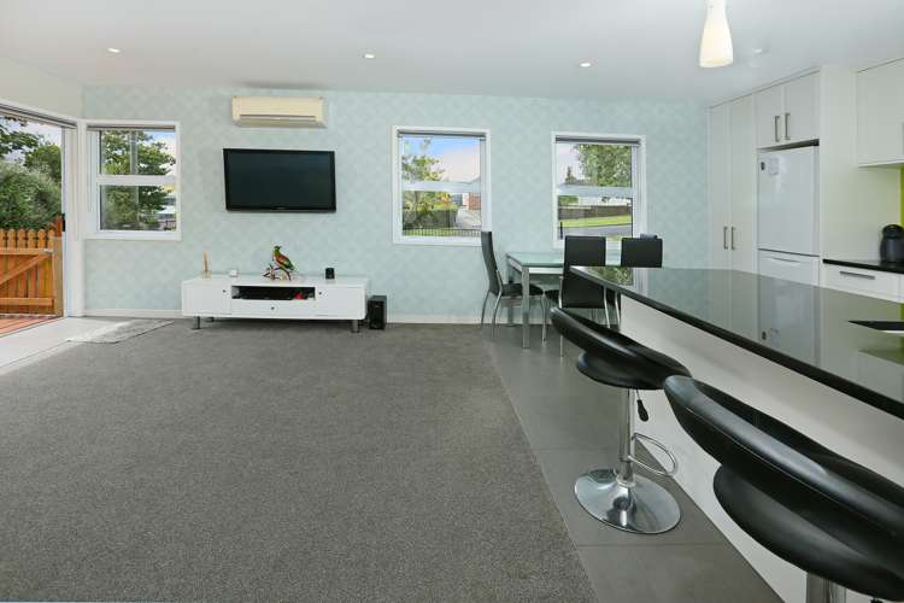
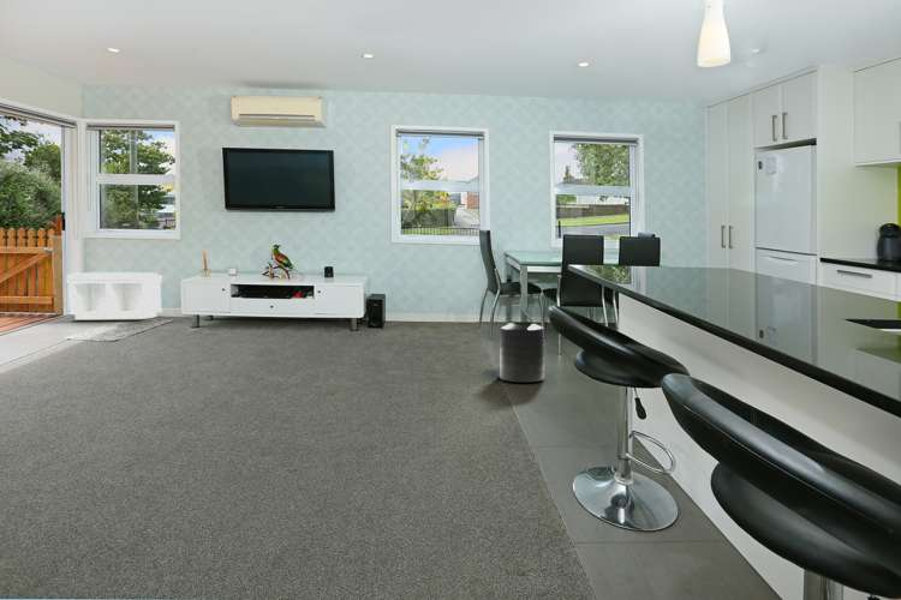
+ bench [66,271,163,320]
+ trash can [497,304,545,383]
